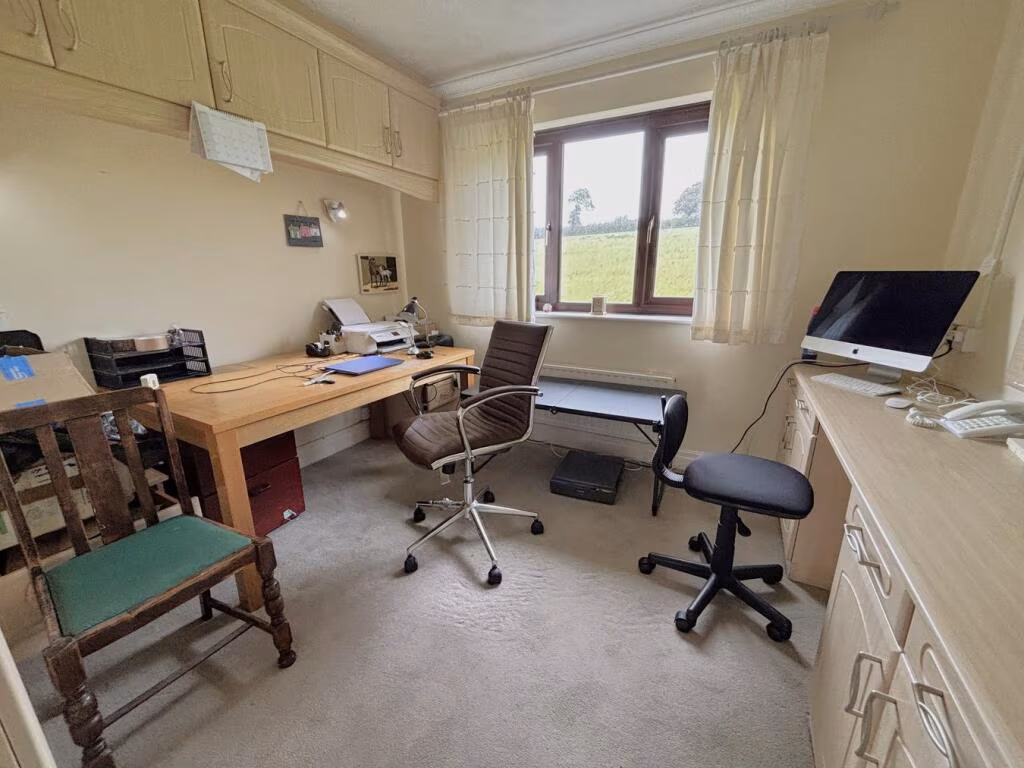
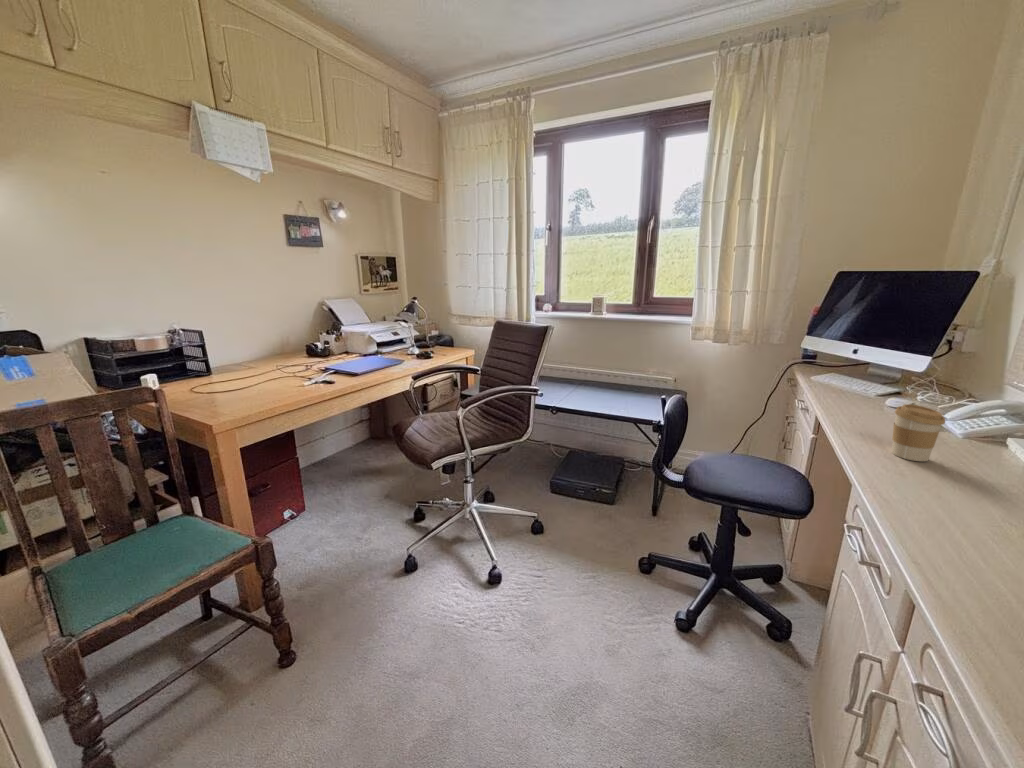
+ coffee cup [891,403,946,462]
